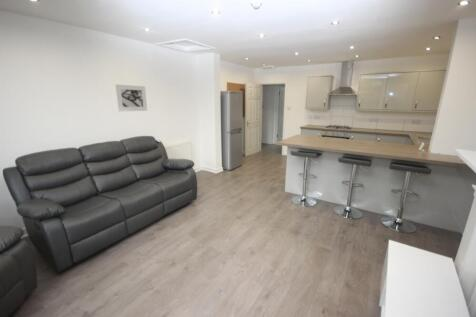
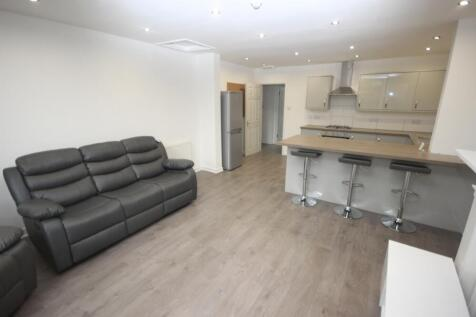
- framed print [115,83,148,112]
